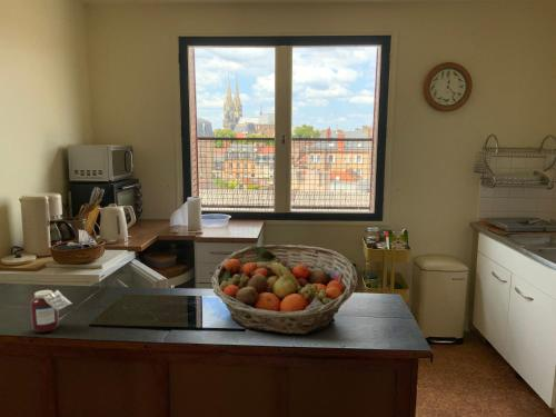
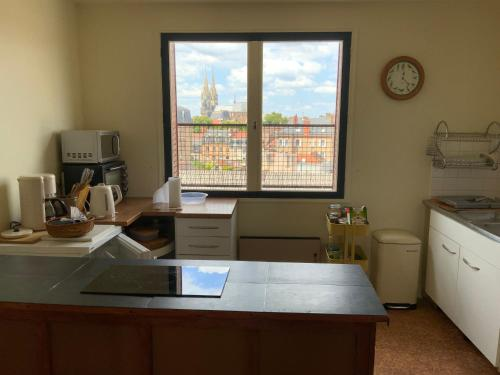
- jar [29,289,72,334]
- fruit basket [210,244,358,335]
